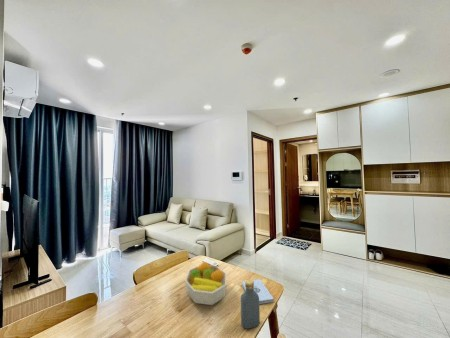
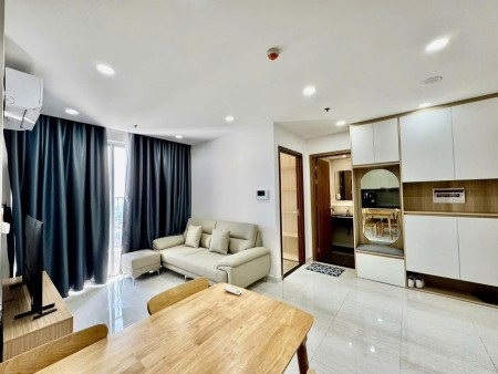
- fruit bowl [184,261,227,306]
- vodka [240,279,261,330]
- notepad [241,278,275,305]
